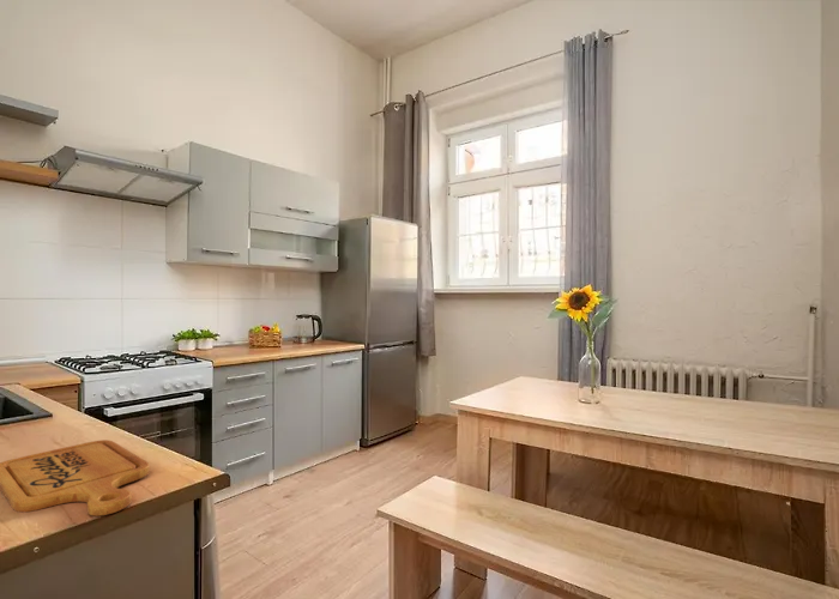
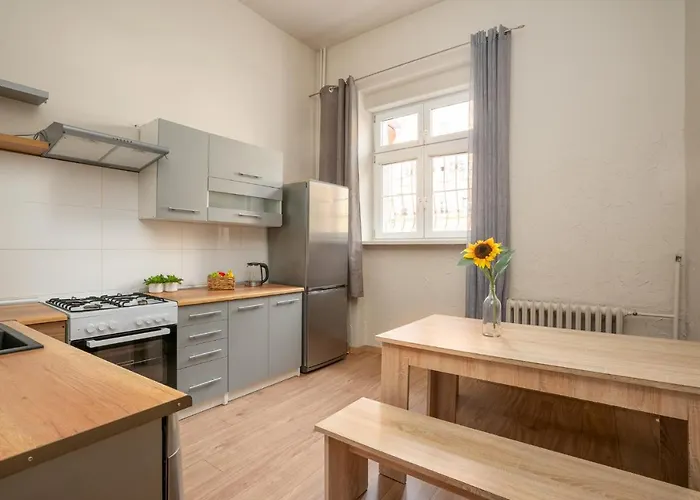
- cutting board [0,438,151,518]
